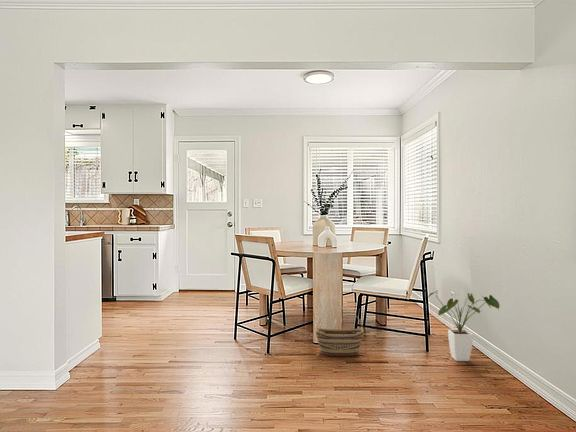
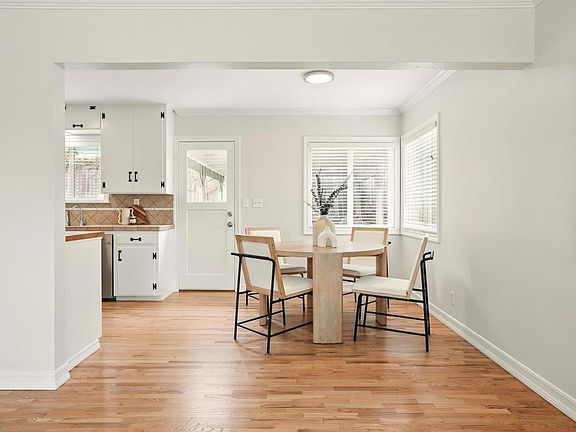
- basket [315,306,364,357]
- house plant [427,289,500,362]
